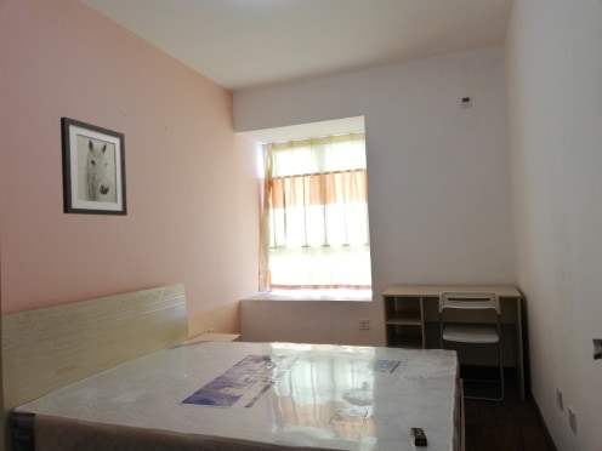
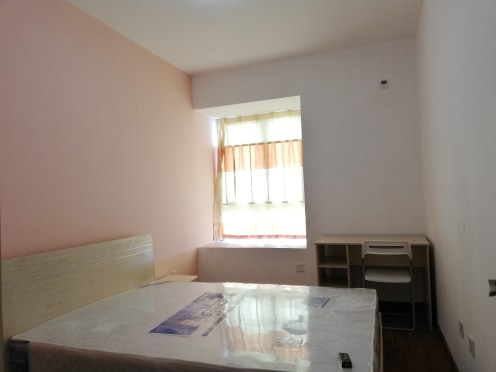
- wall art [59,115,129,217]
